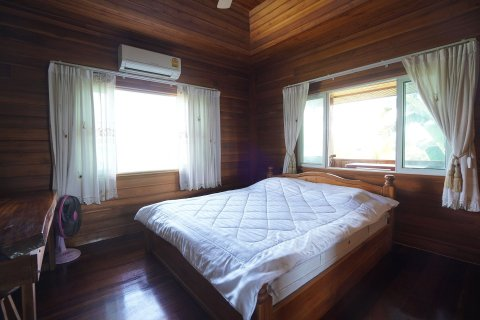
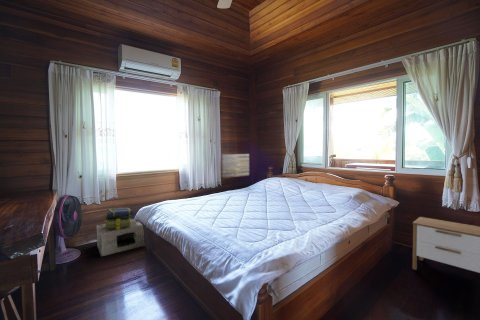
+ wall art [220,153,250,179]
+ cardboard box [96,218,146,257]
+ stack of books [104,207,134,230]
+ nightstand [412,216,480,274]
